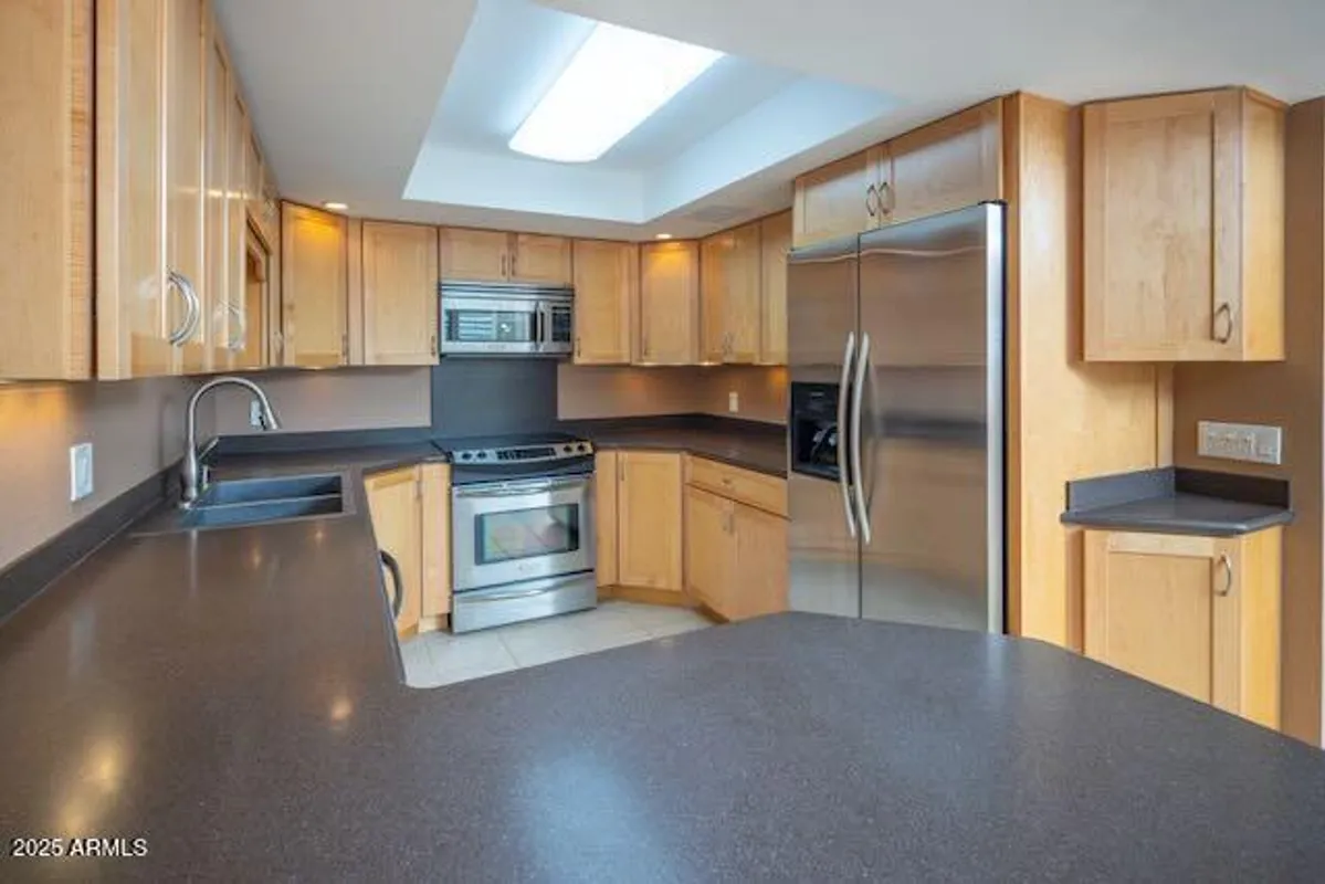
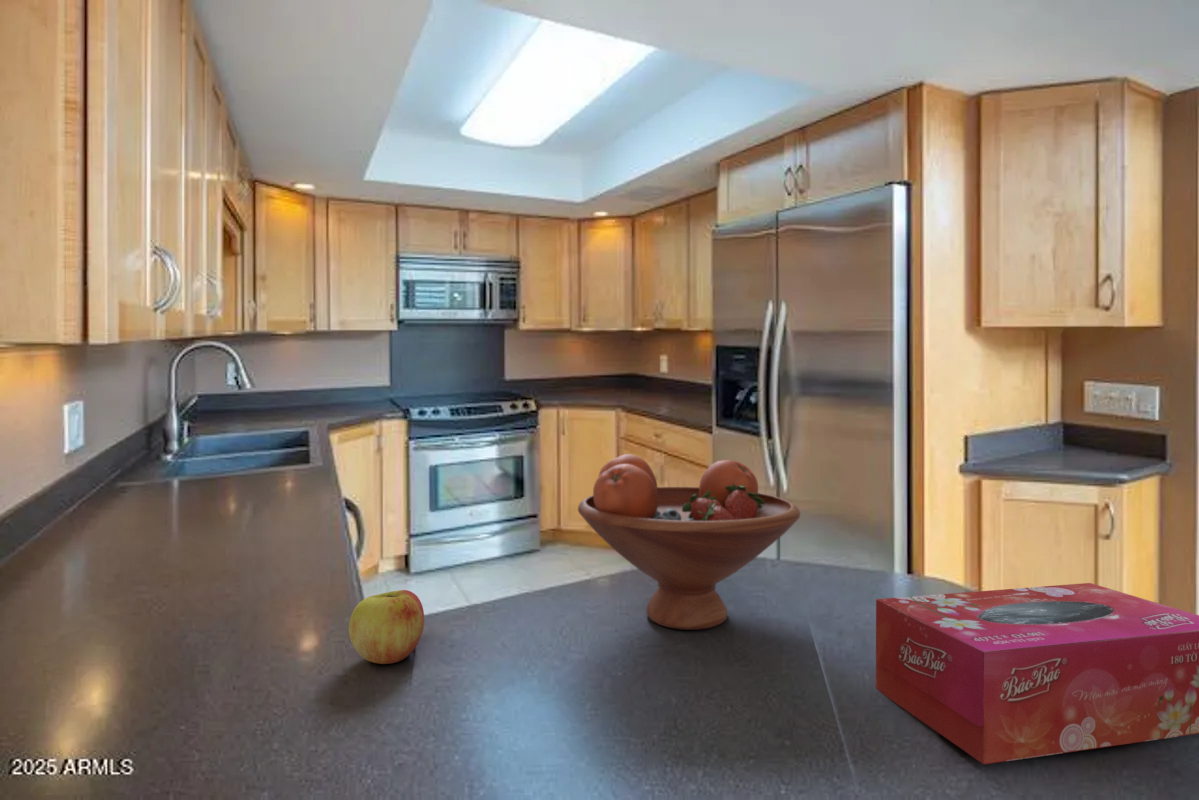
+ tissue box [875,582,1199,765]
+ apple [348,589,425,665]
+ fruit bowl [577,453,801,631]
